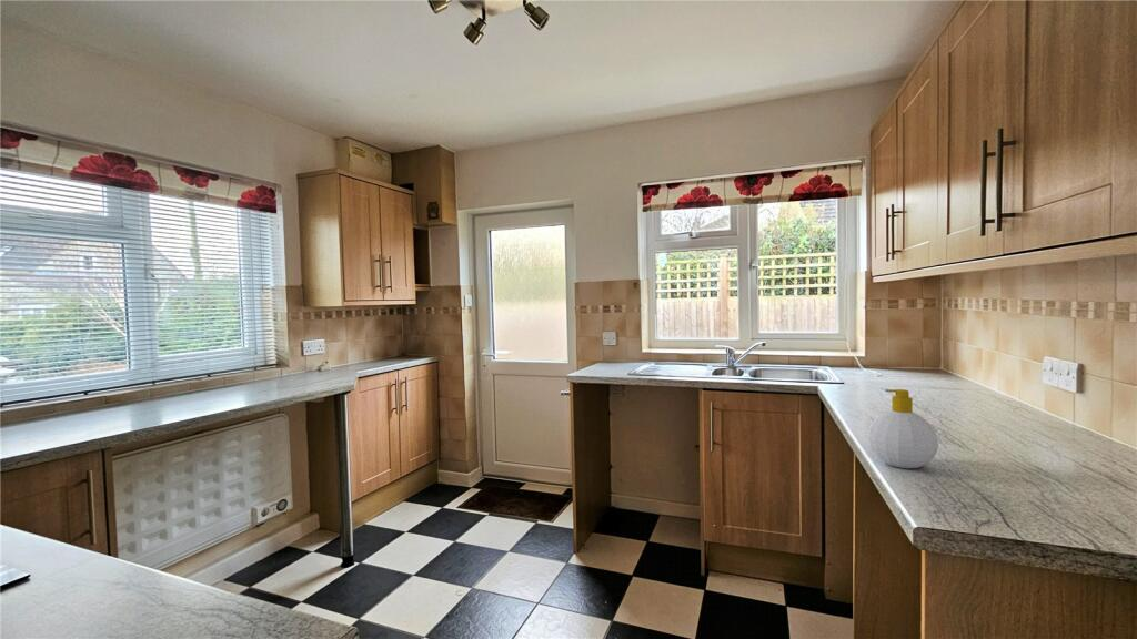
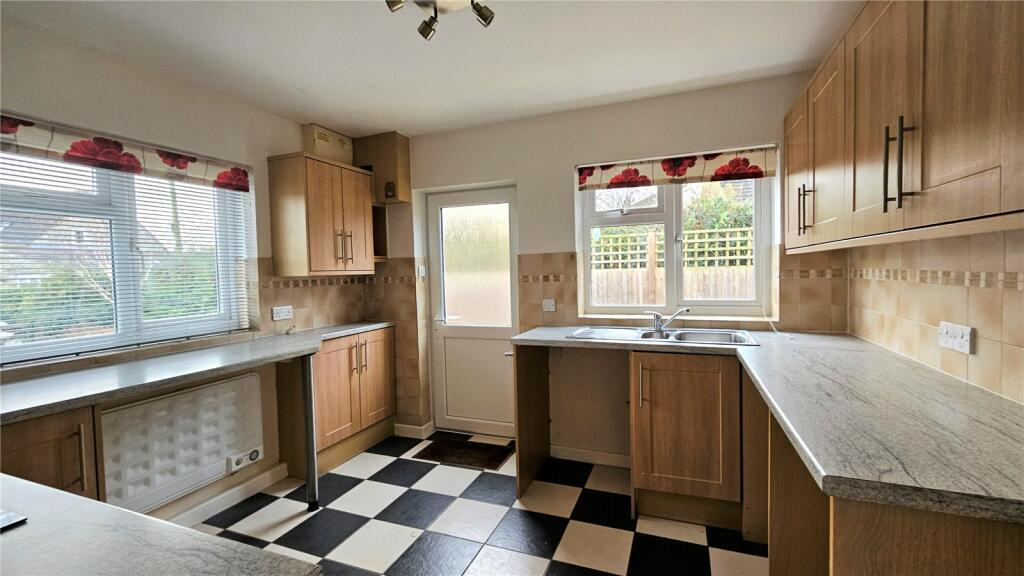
- soap bottle [867,388,939,469]
